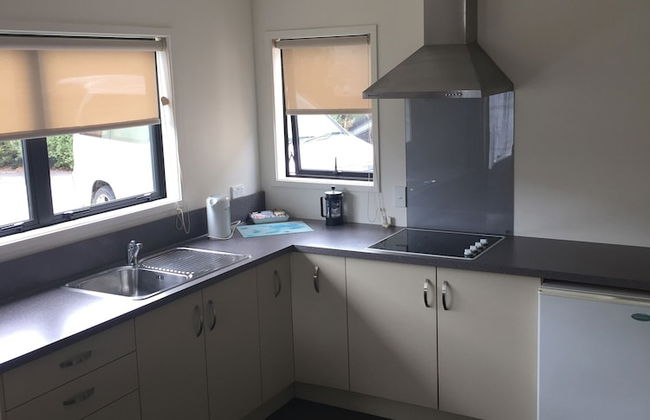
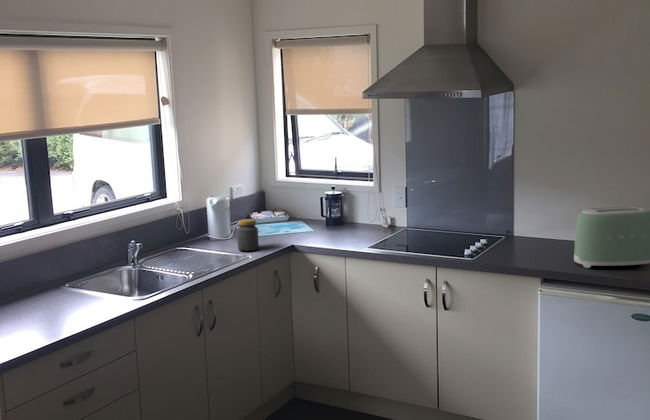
+ jar [236,218,260,252]
+ toaster [573,206,650,269]
